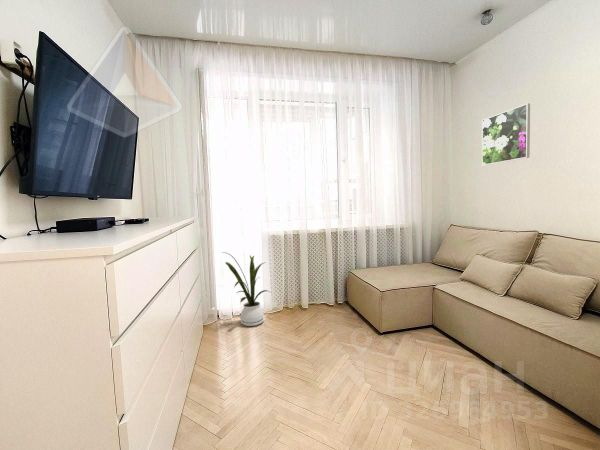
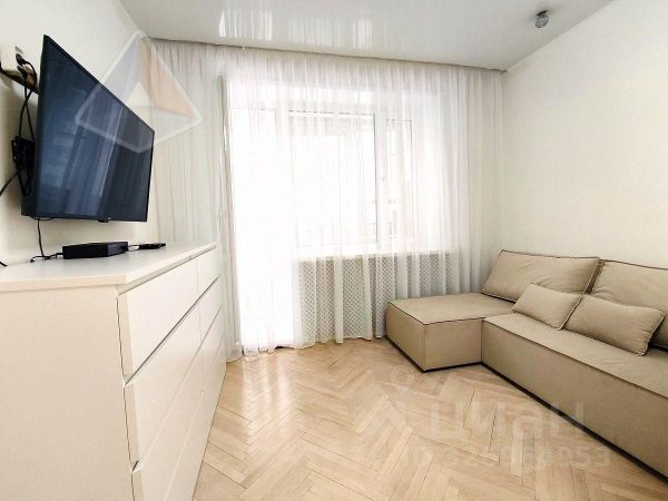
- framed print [481,102,531,166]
- house plant [221,251,272,327]
